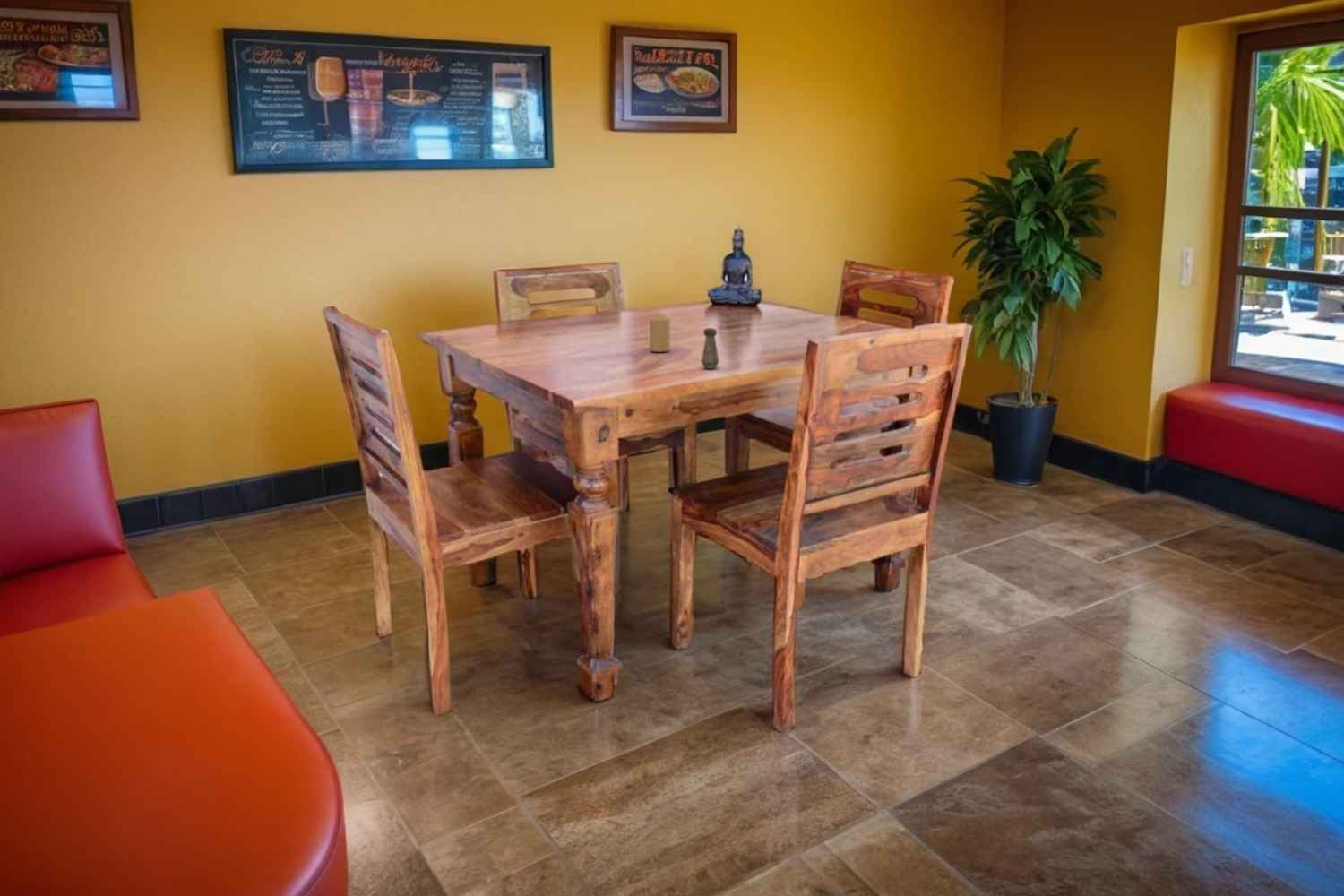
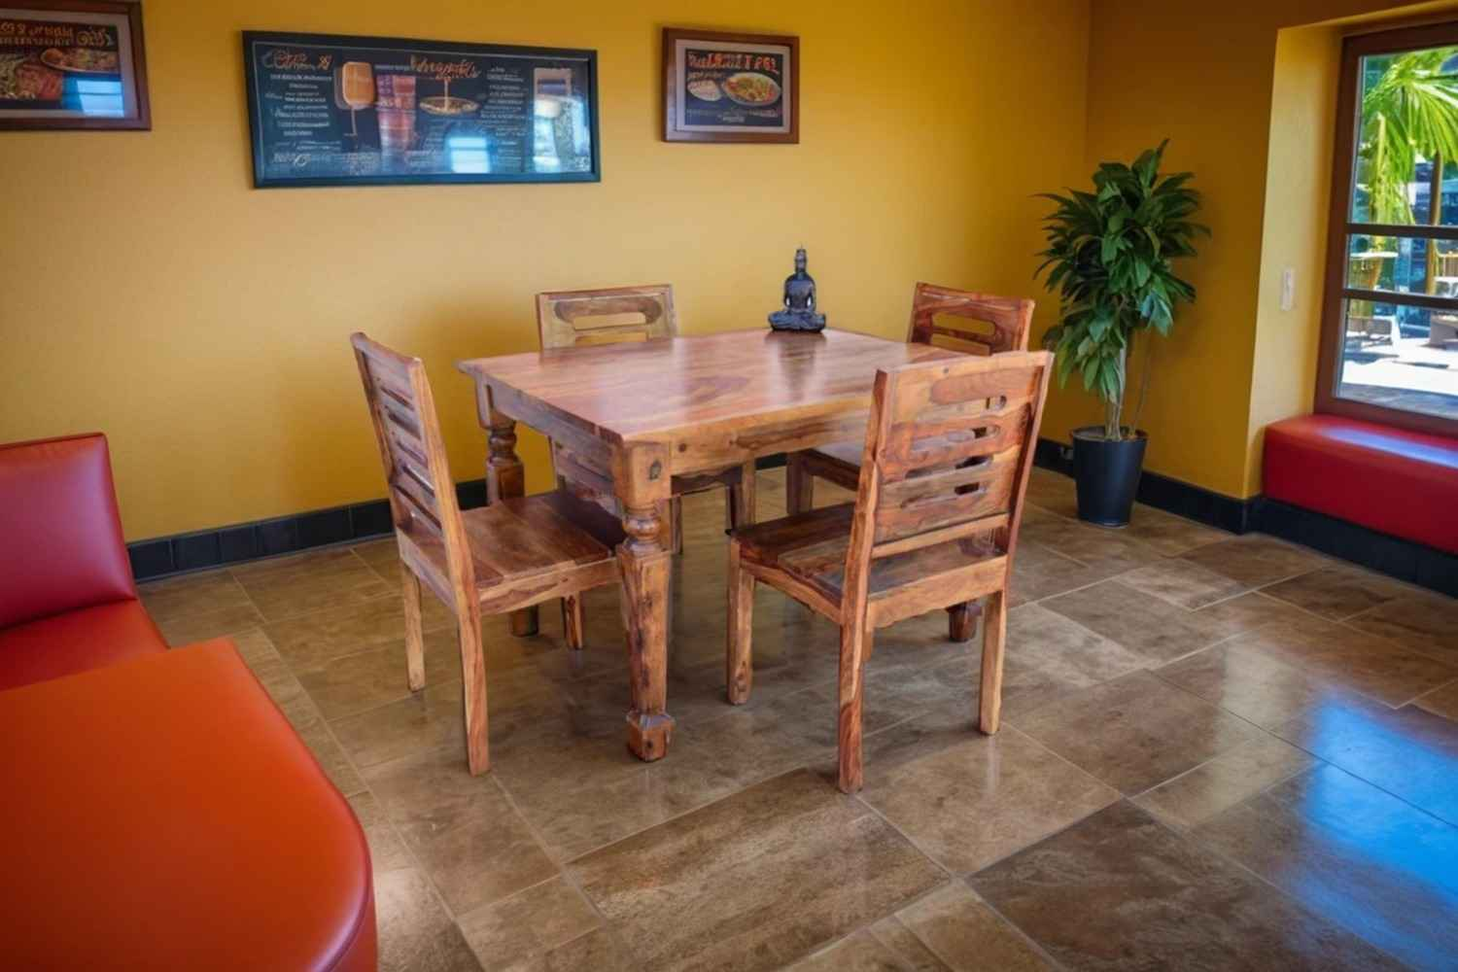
- candle [649,313,671,353]
- salt shaker [701,327,720,370]
